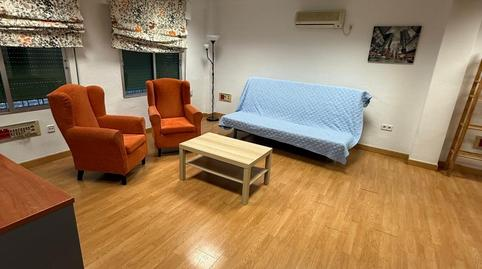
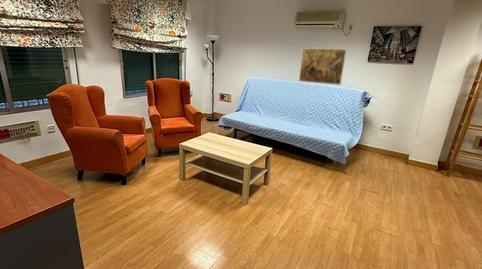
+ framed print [298,47,347,86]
